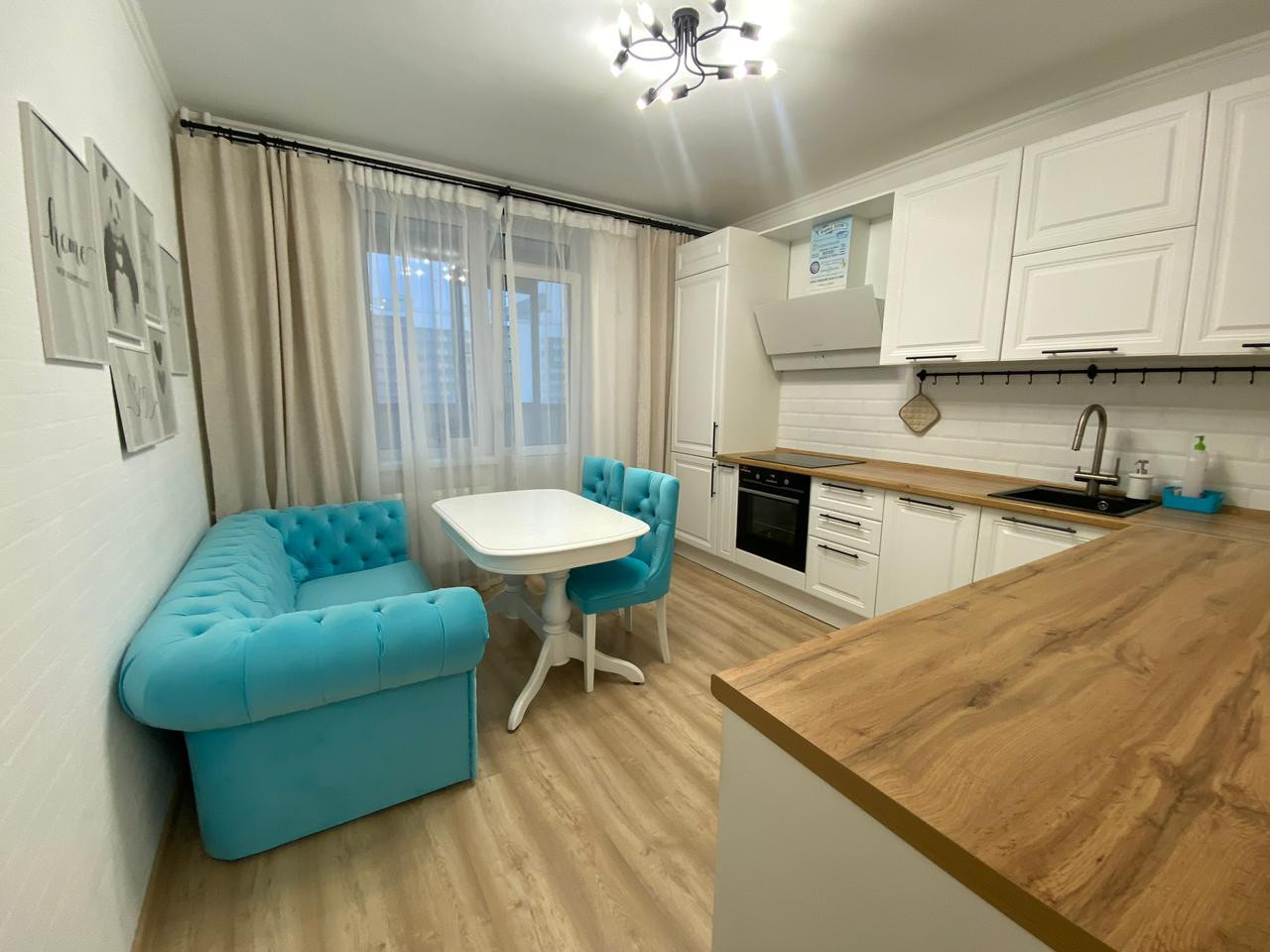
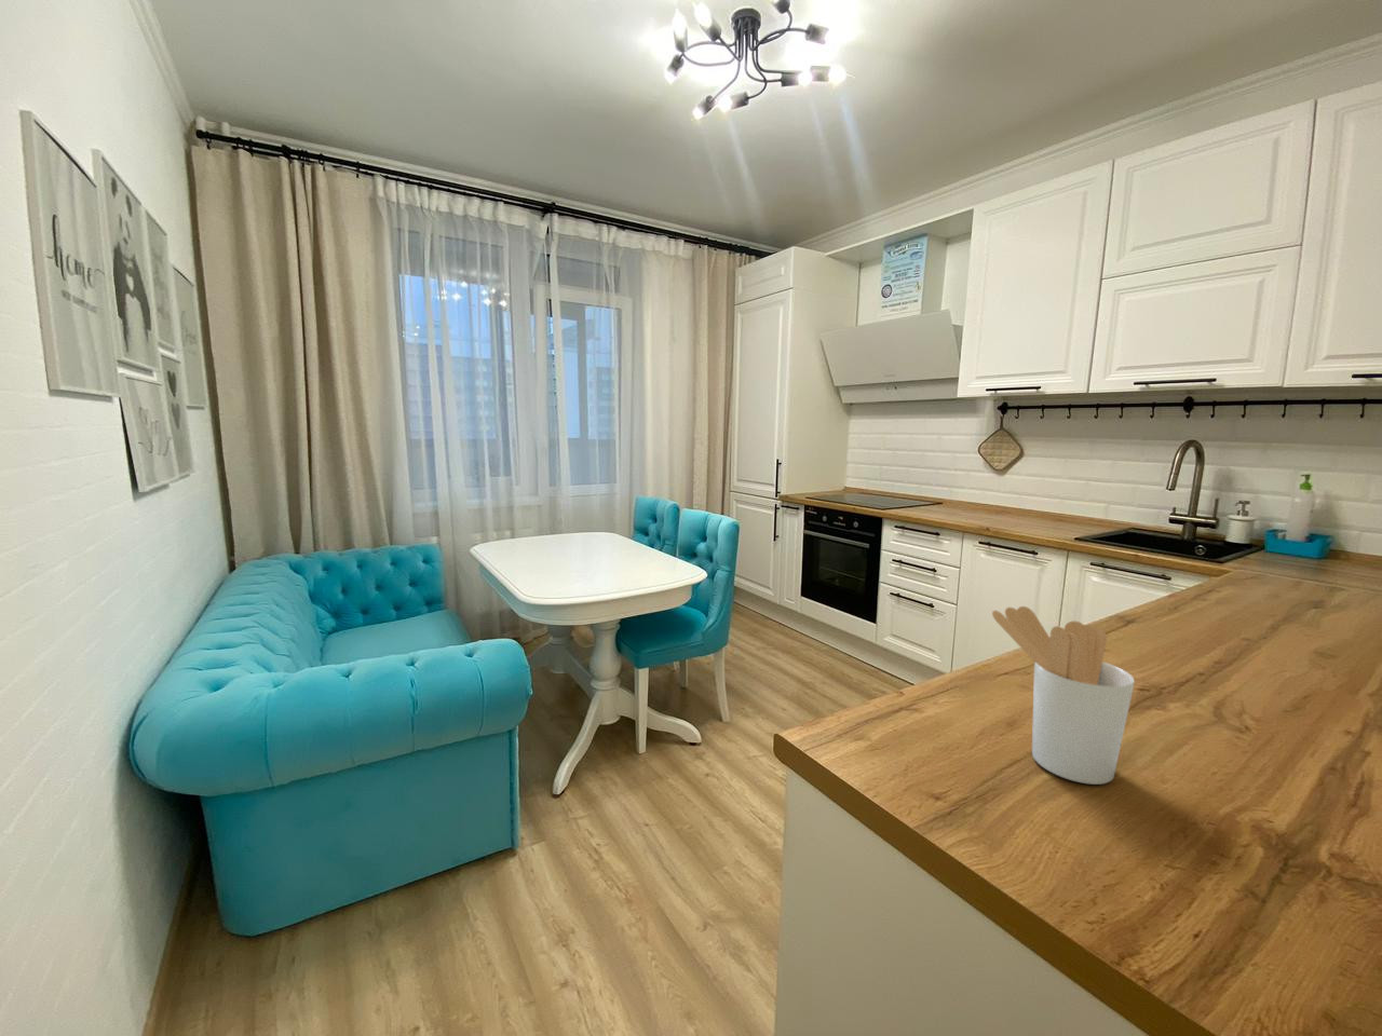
+ utensil holder [991,605,1136,786]
